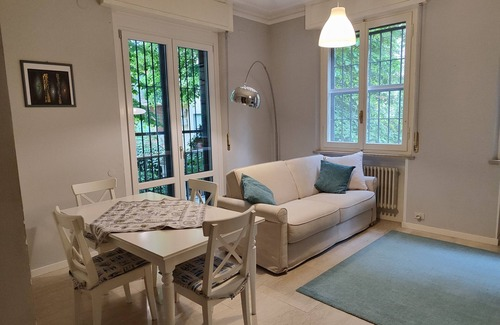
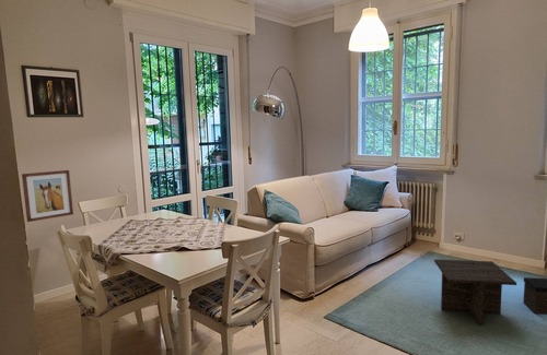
+ wall art [21,169,74,223]
+ coffee table [433,258,547,326]
